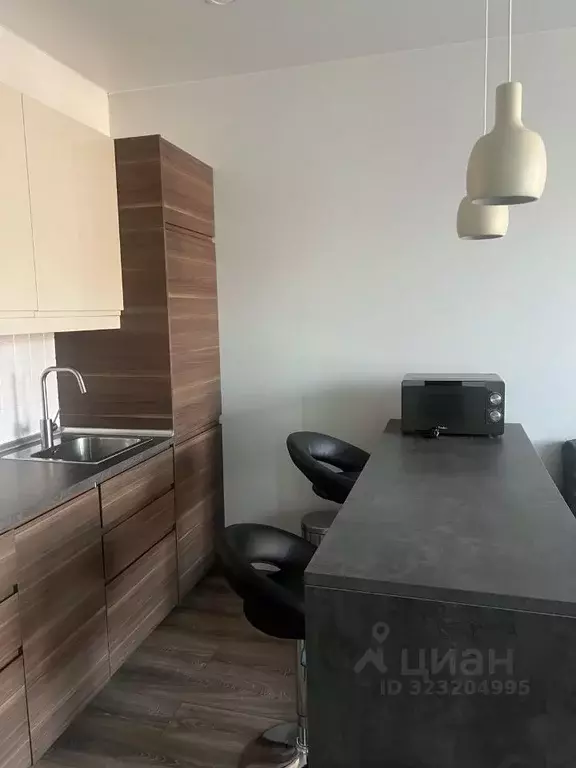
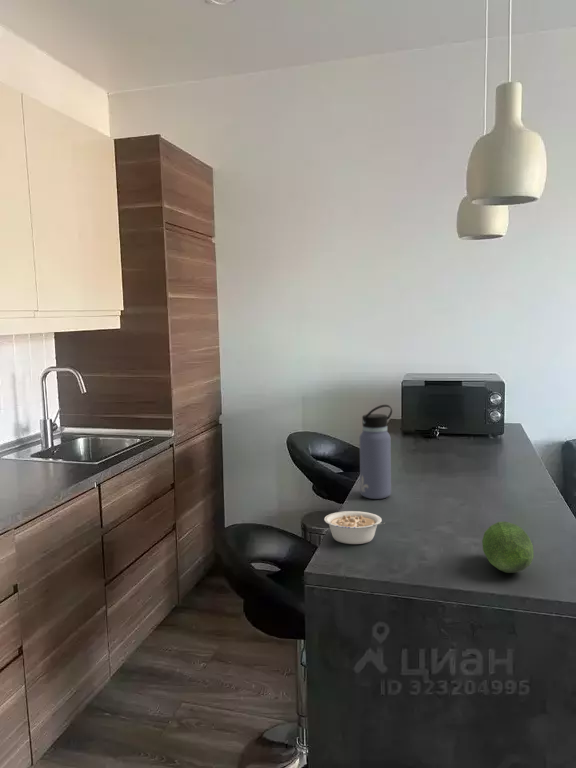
+ legume [323,510,385,545]
+ fruit [481,520,535,574]
+ water bottle [359,404,393,500]
